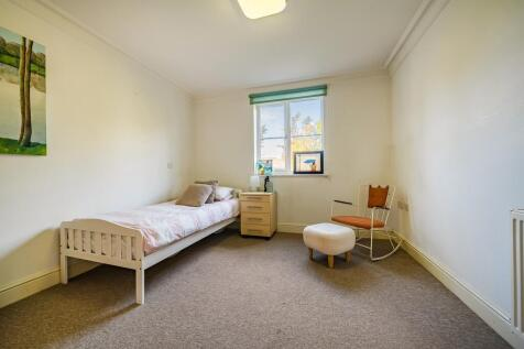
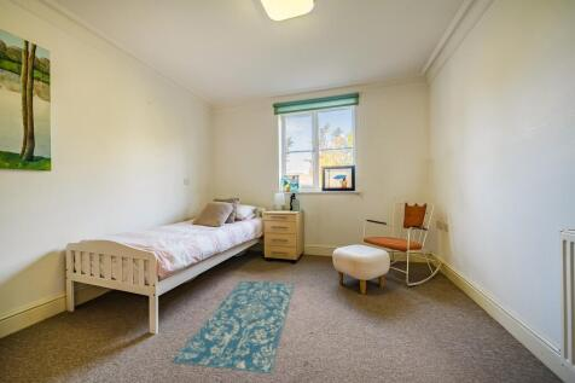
+ rug [169,279,295,375]
